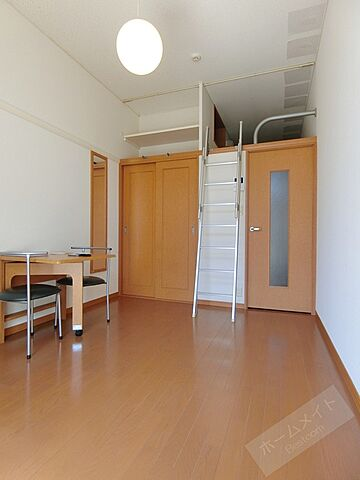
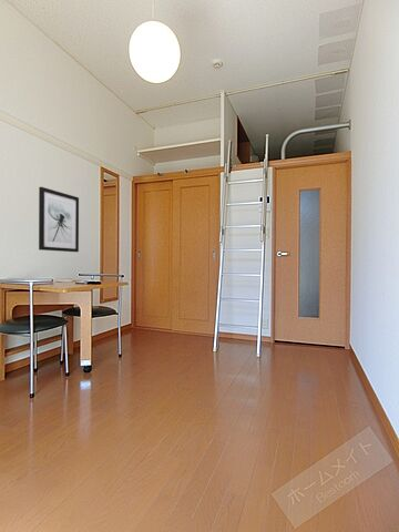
+ wall art [38,186,80,253]
